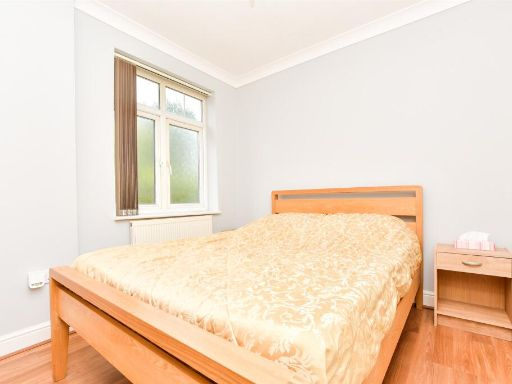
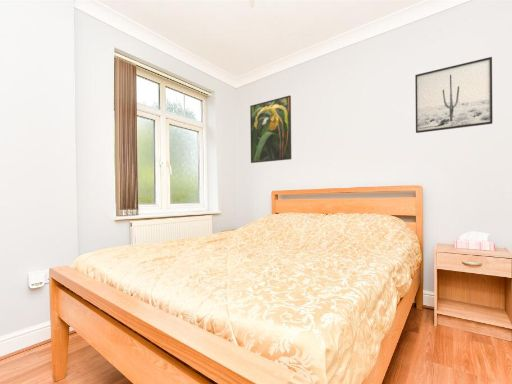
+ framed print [249,95,292,164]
+ wall art [414,56,493,134]
